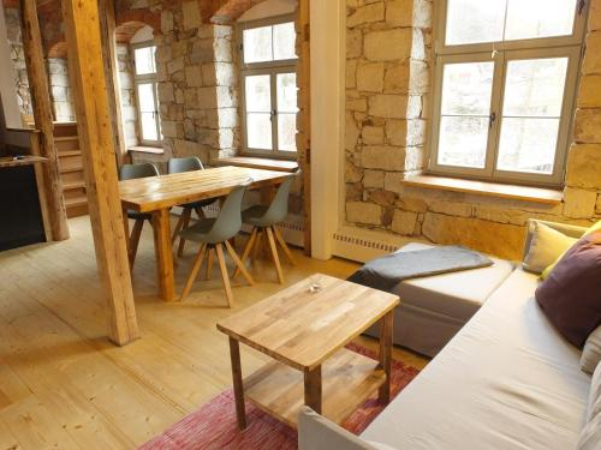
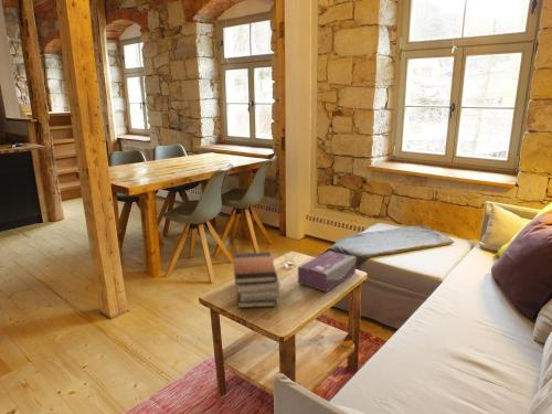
+ book stack [232,251,280,309]
+ tissue box [297,250,358,294]
